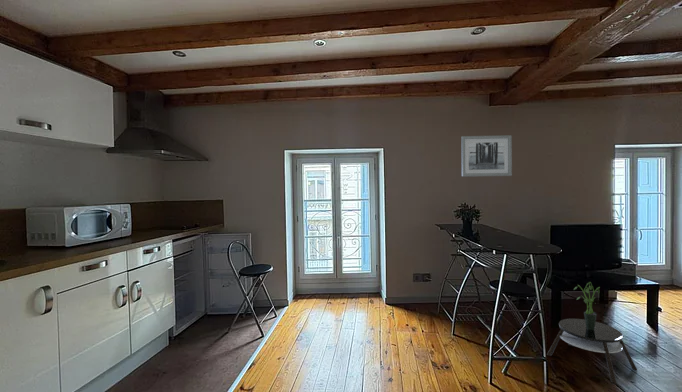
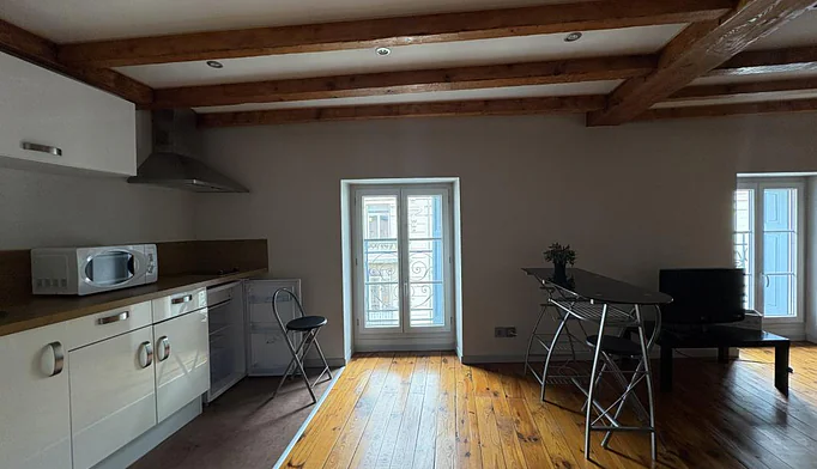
- wall art [460,134,513,177]
- potted plant [573,281,601,330]
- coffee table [546,318,638,385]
